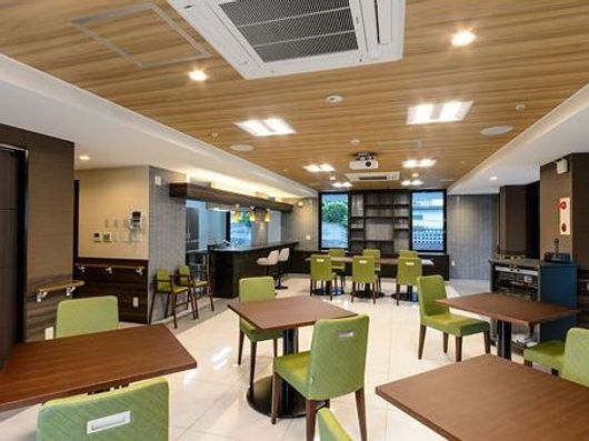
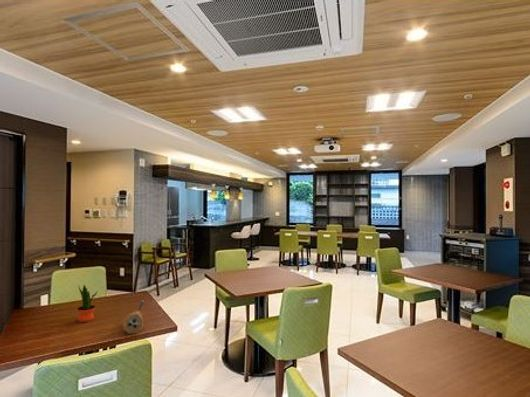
+ pepper mill [122,299,145,334]
+ potted plant [76,284,98,323]
